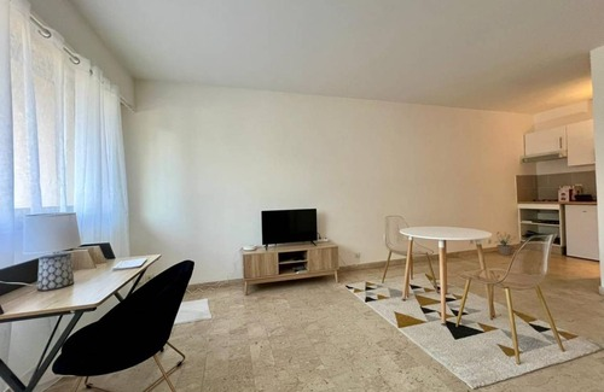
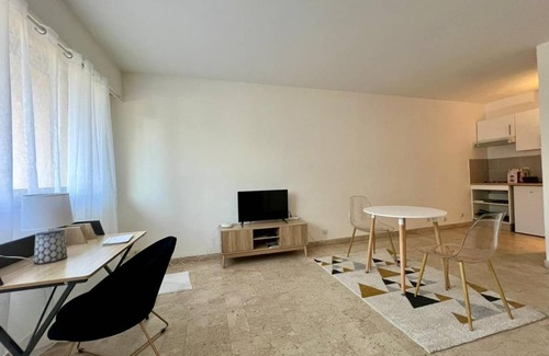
- potted plant [495,230,517,256]
